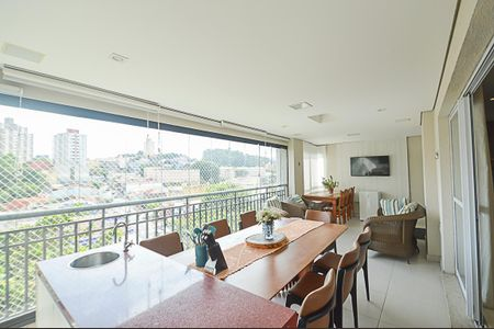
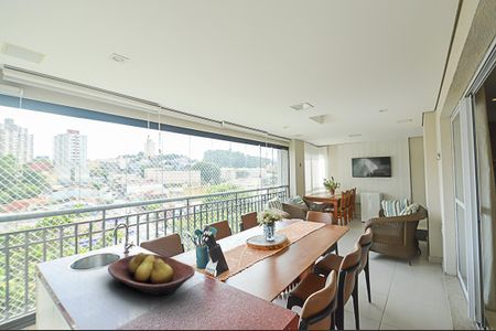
+ fruit bowl [107,252,196,297]
